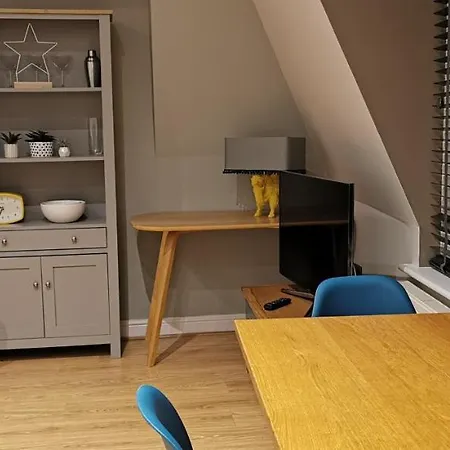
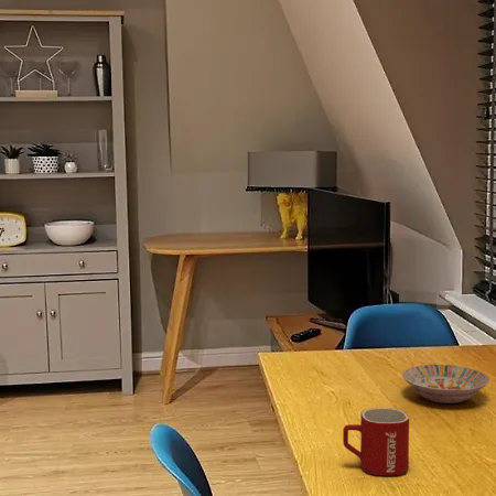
+ bowl [401,364,490,405]
+ mug [342,407,410,476]
